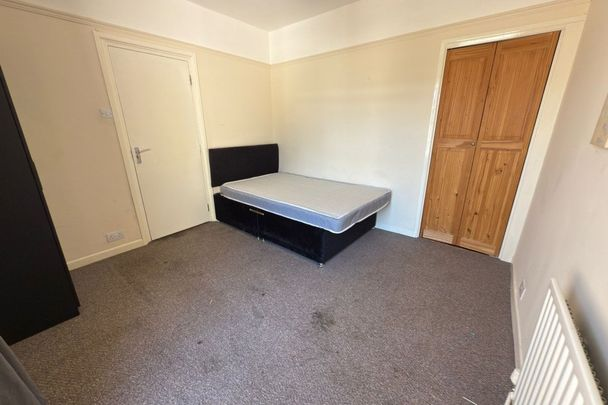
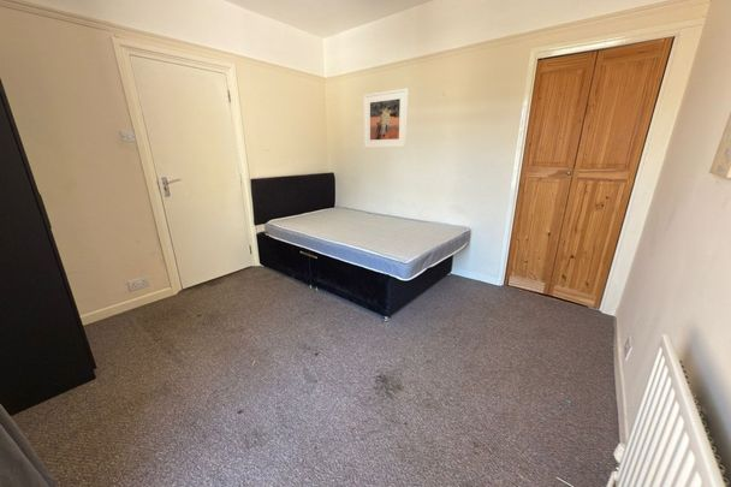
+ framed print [363,88,410,149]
